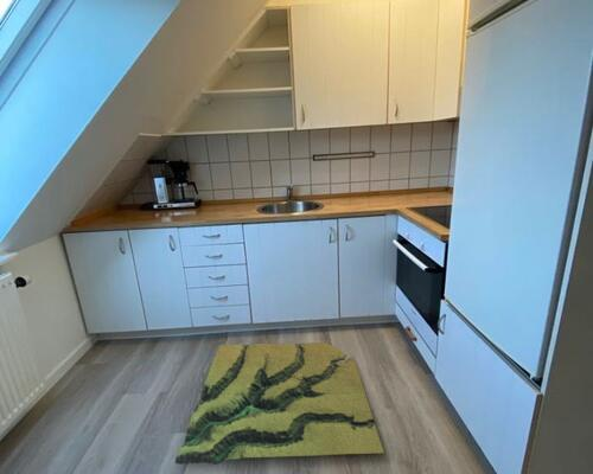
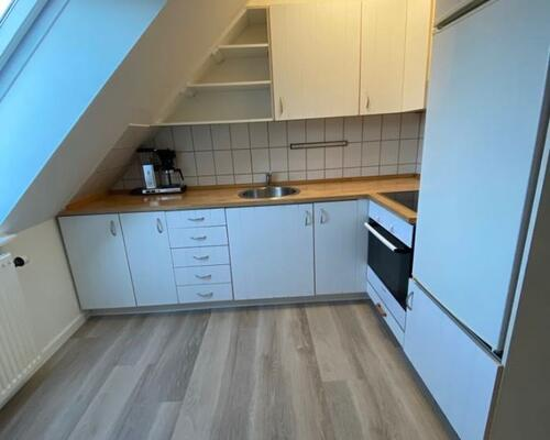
- rug [174,341,385,466]
